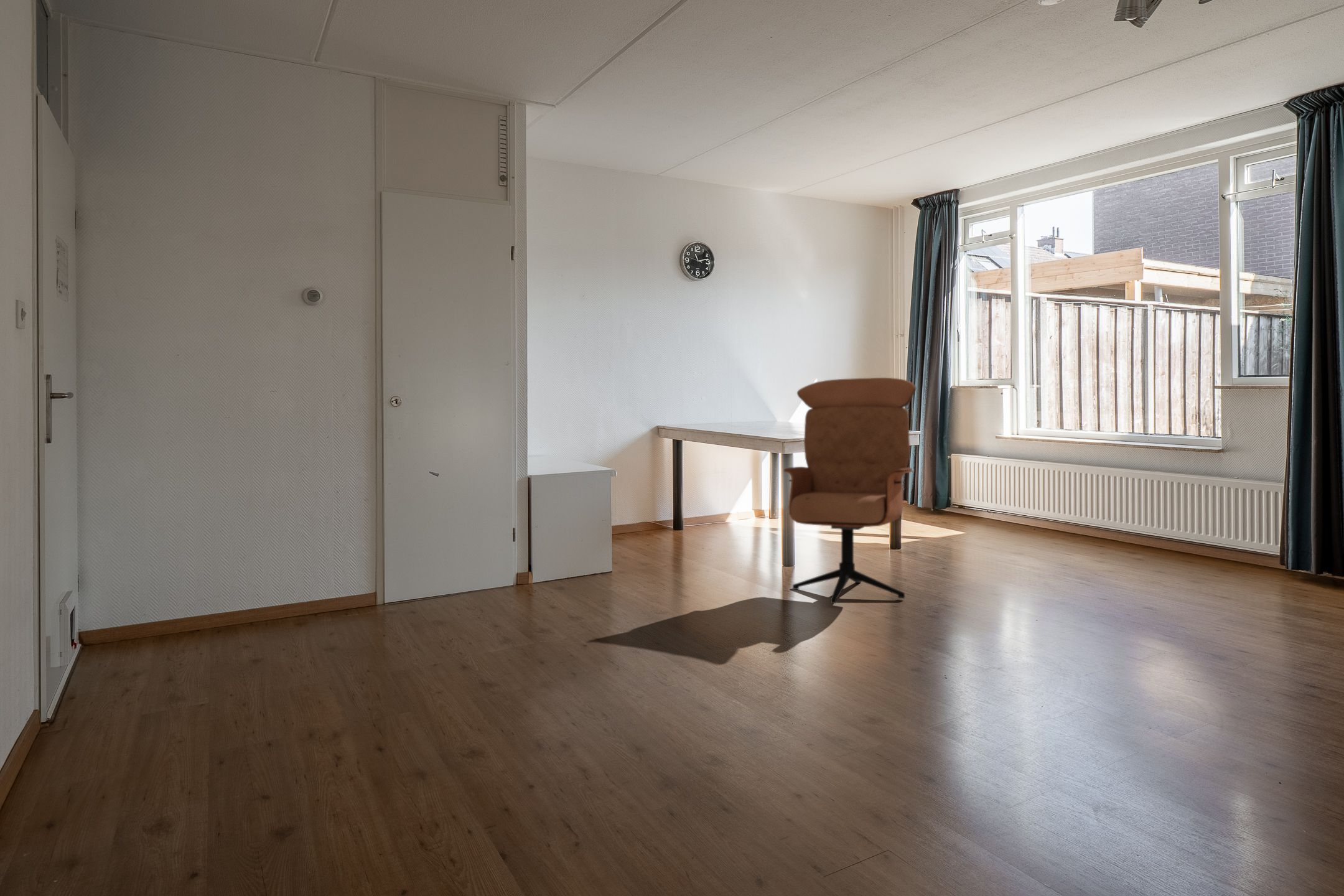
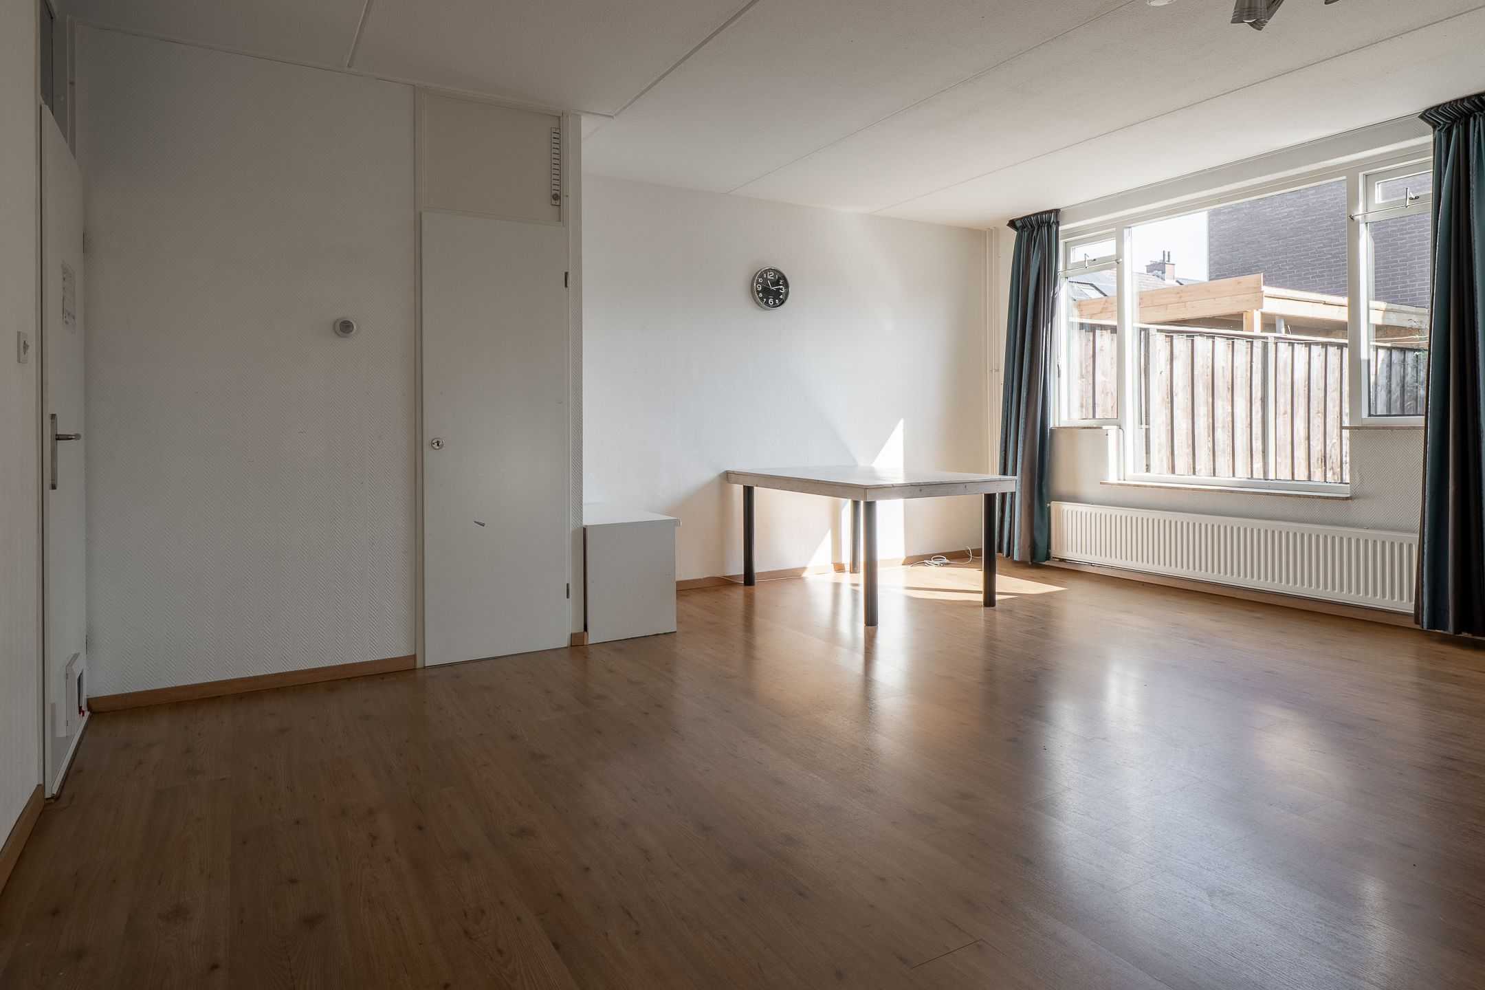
- office chair [783,377,917,604]
